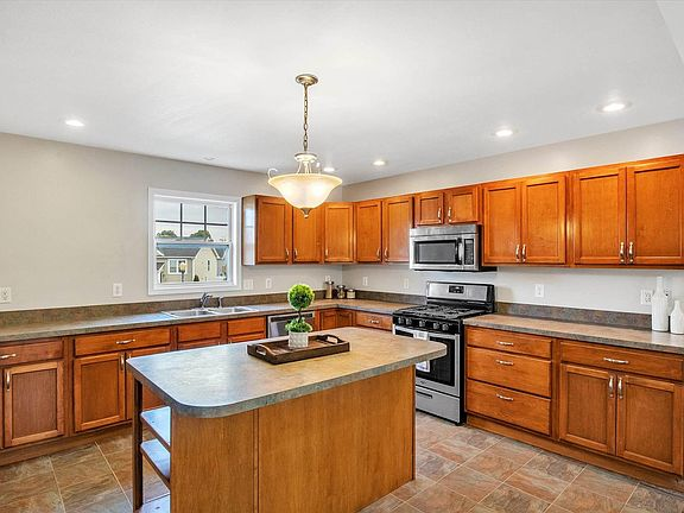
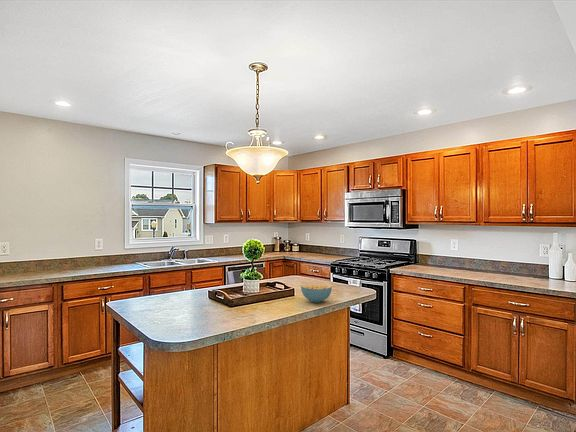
+ cereal bowl [300,282,333,304]
